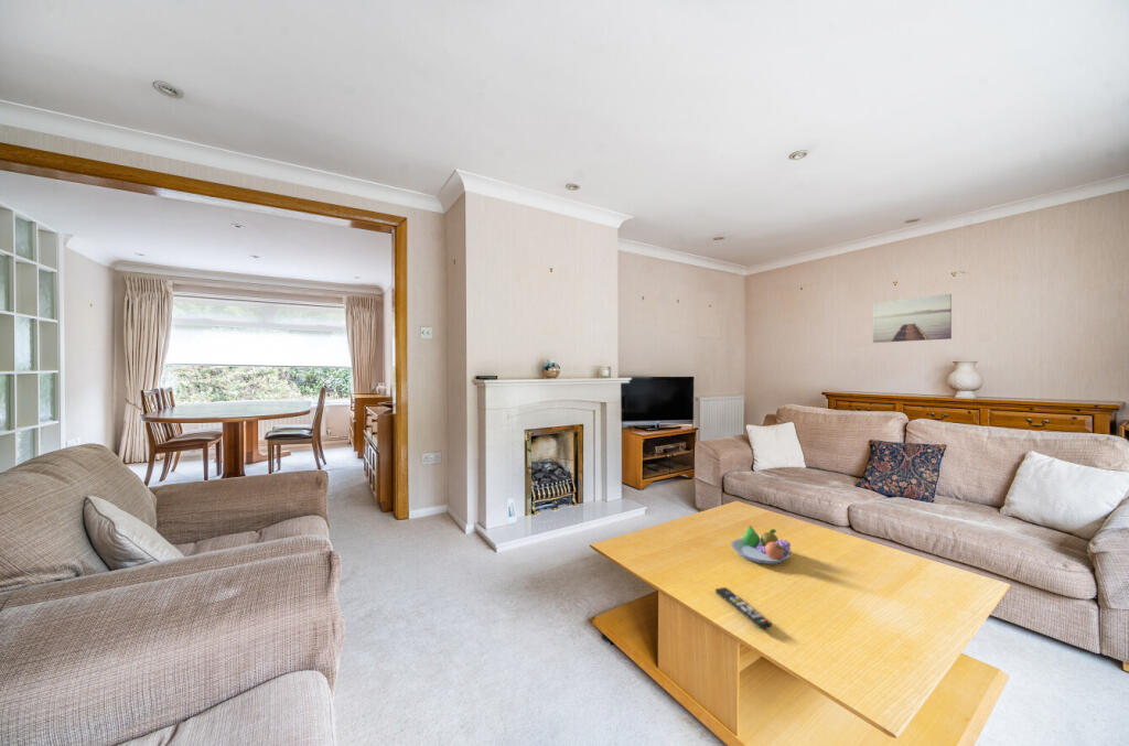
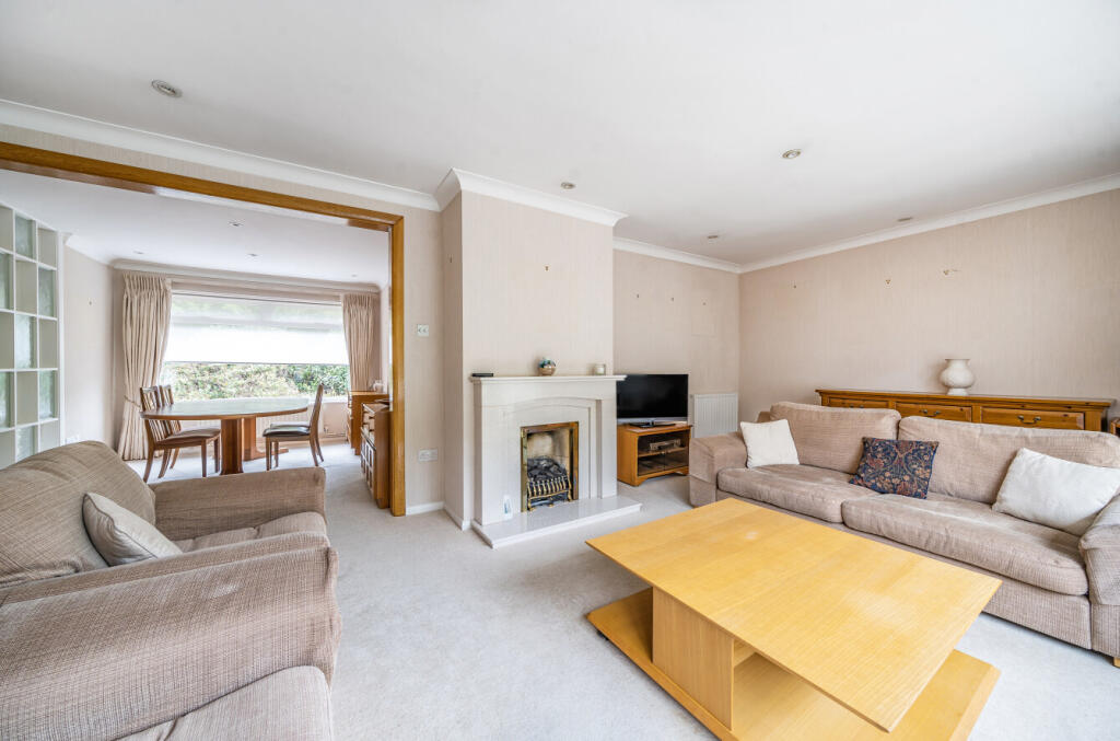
- fruit bowl [730,525,792,565]
- remote control [714,586,773,630]
- wall art [872,293,953,344]
